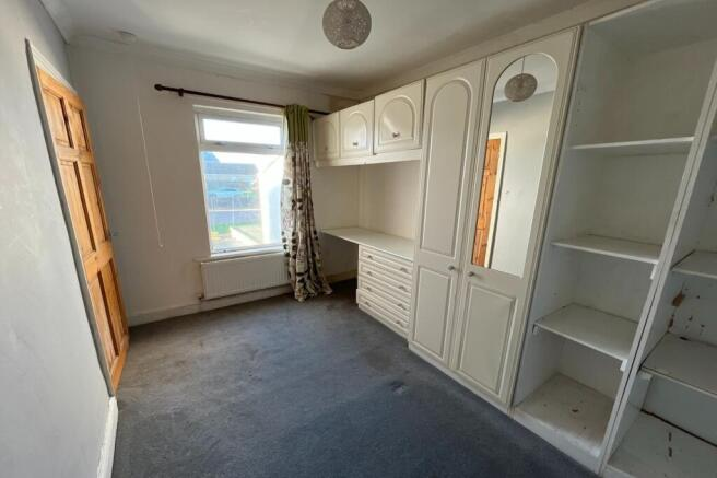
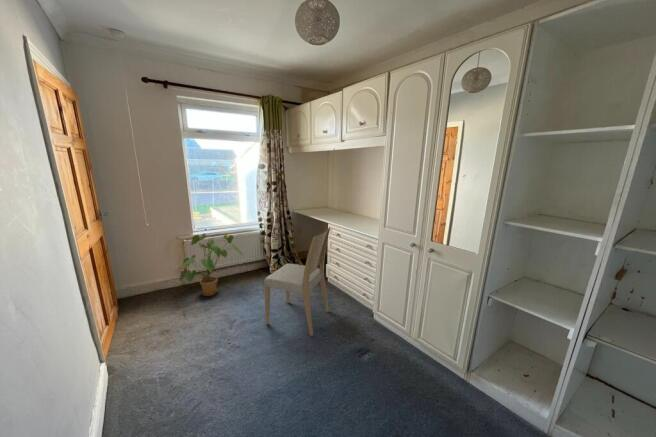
+ house plant [177,233,245,297]
+ dining chair [263,226,331,337]
